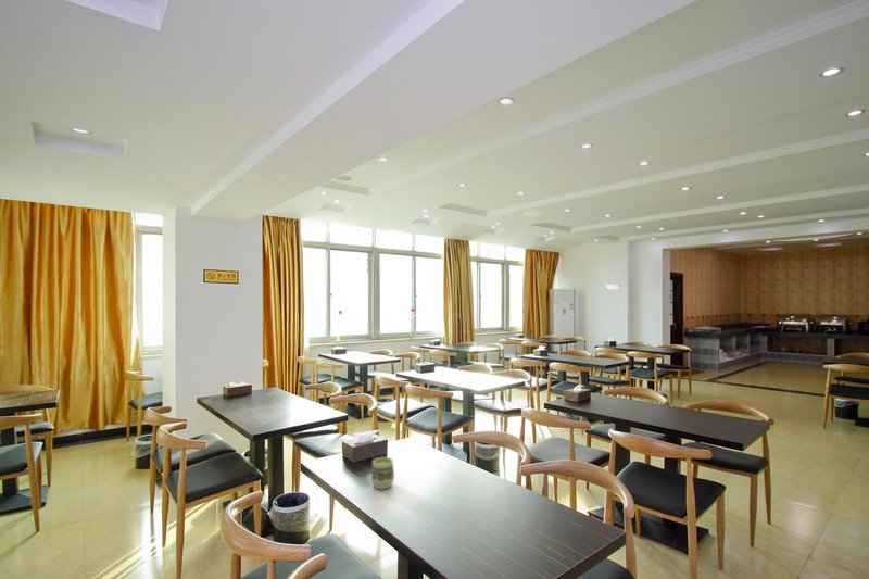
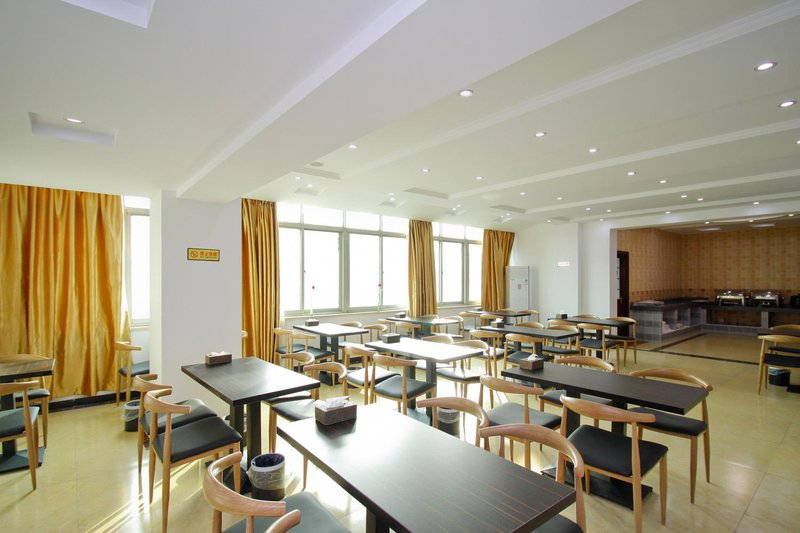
- cup [370,456,395,491]
